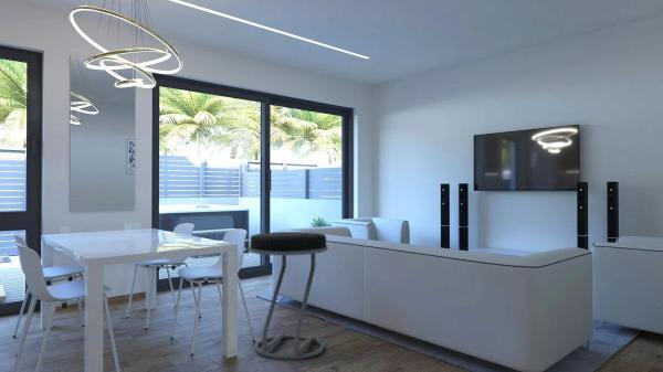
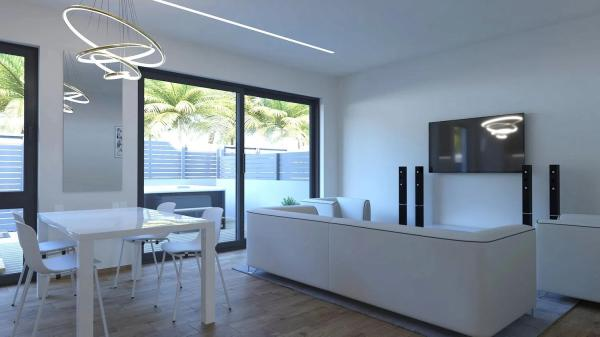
- stool [248,231,329,360]
